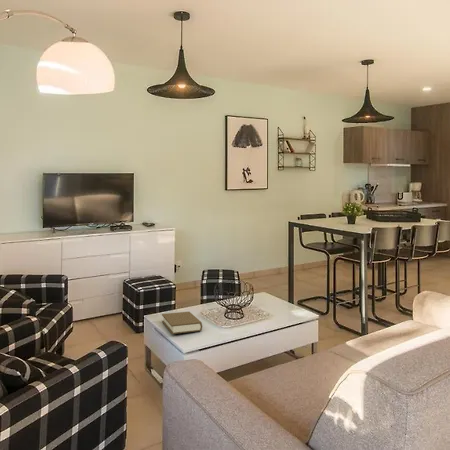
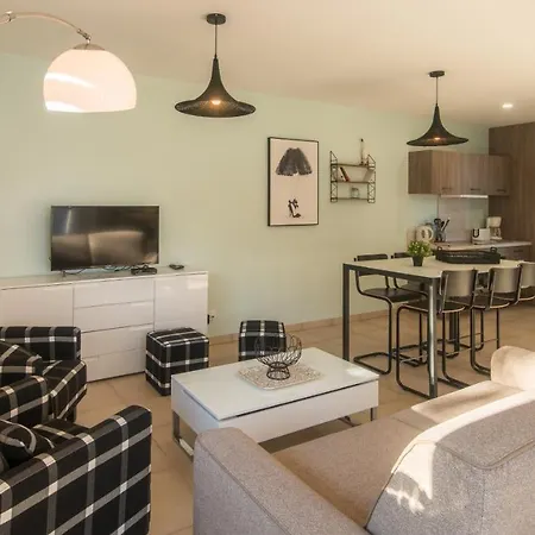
- book [161,311,203,335]
